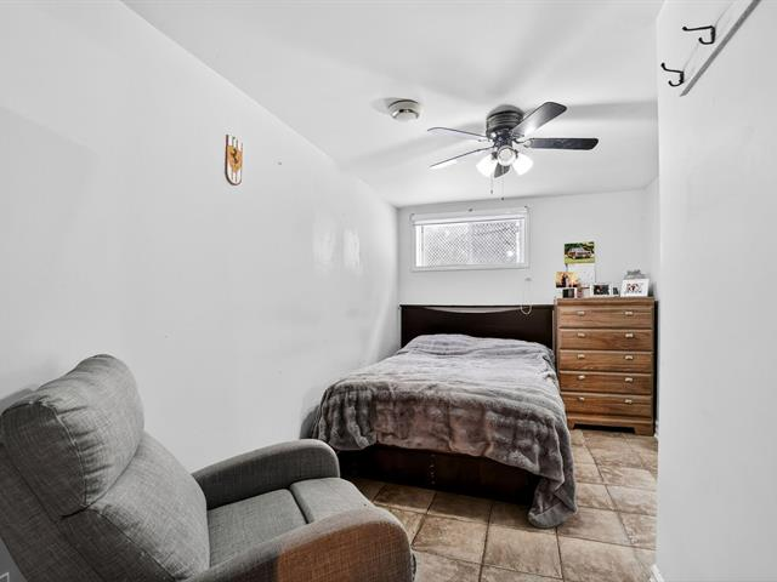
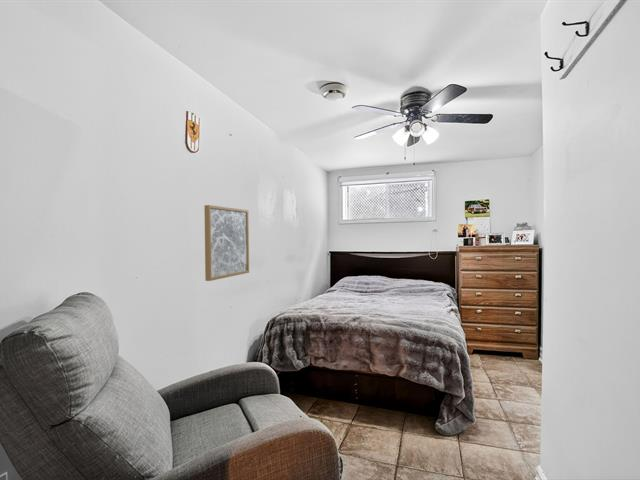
+ wall art [203,204,250,282]
